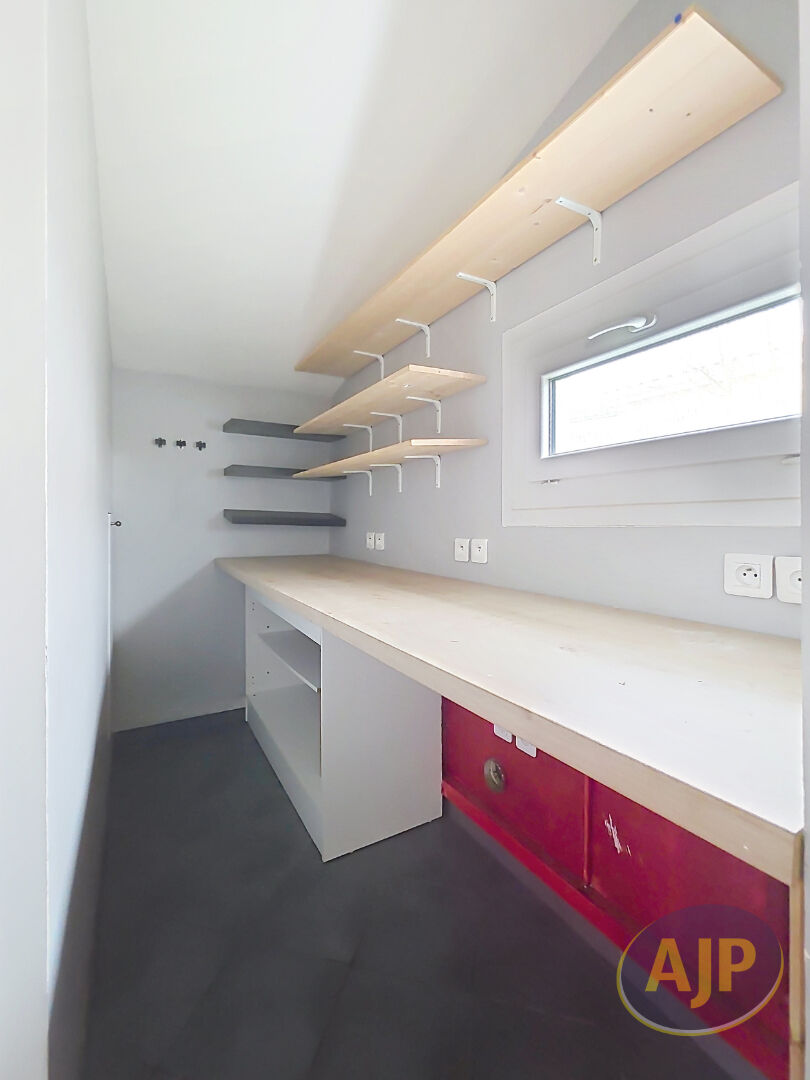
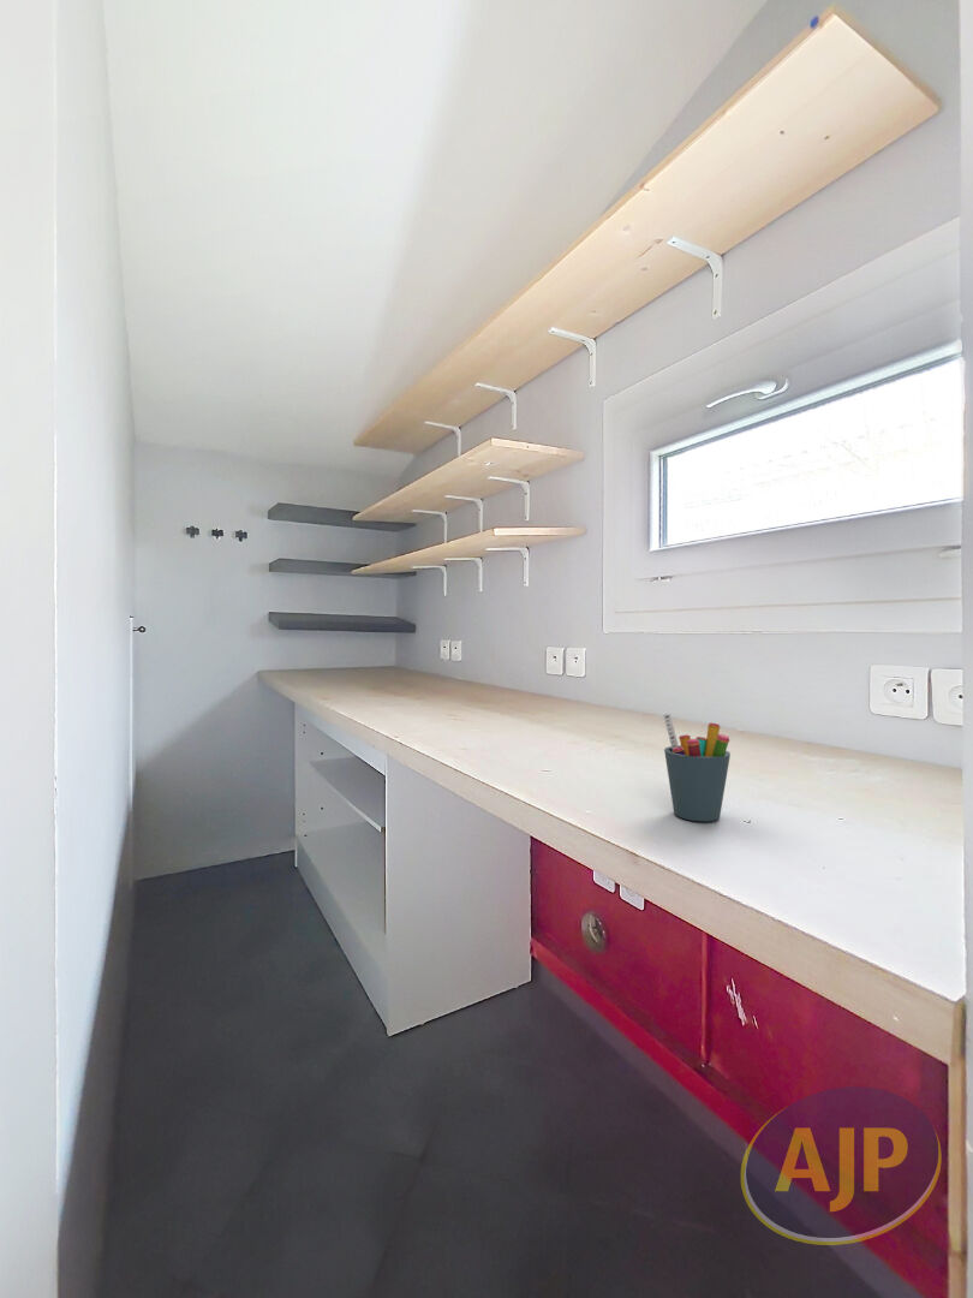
+ pen holder [662,713,732,822]
